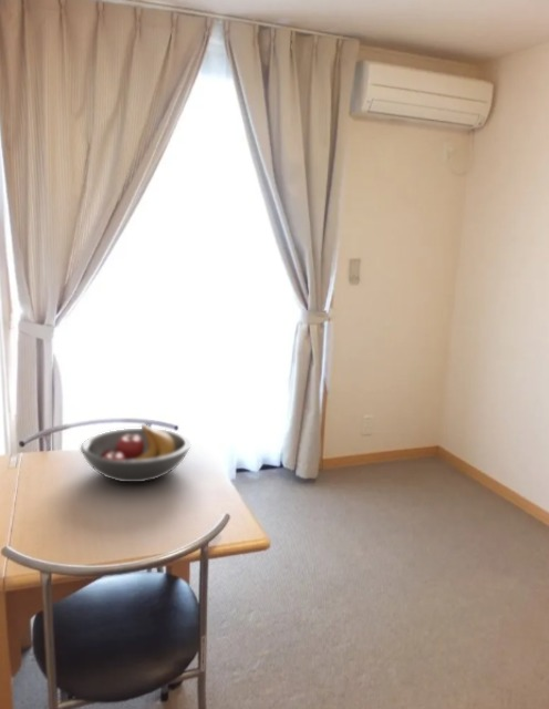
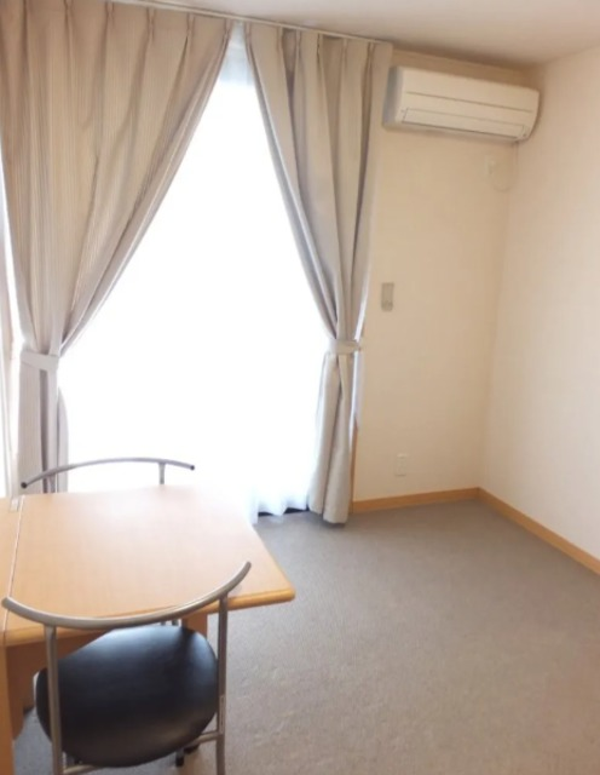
- fruit bowl [80,423,191,483]
